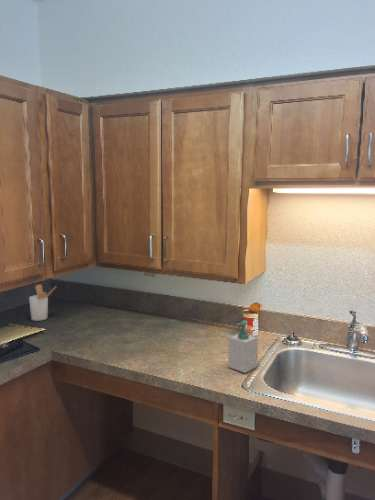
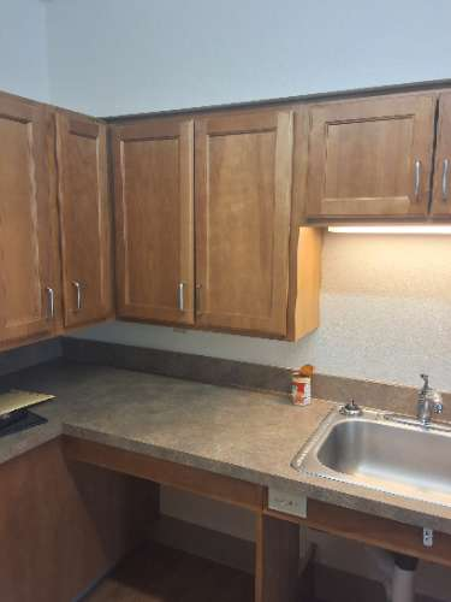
- utensil holder [28,283,58,322]
- soap bottle [227,320,259,374]
